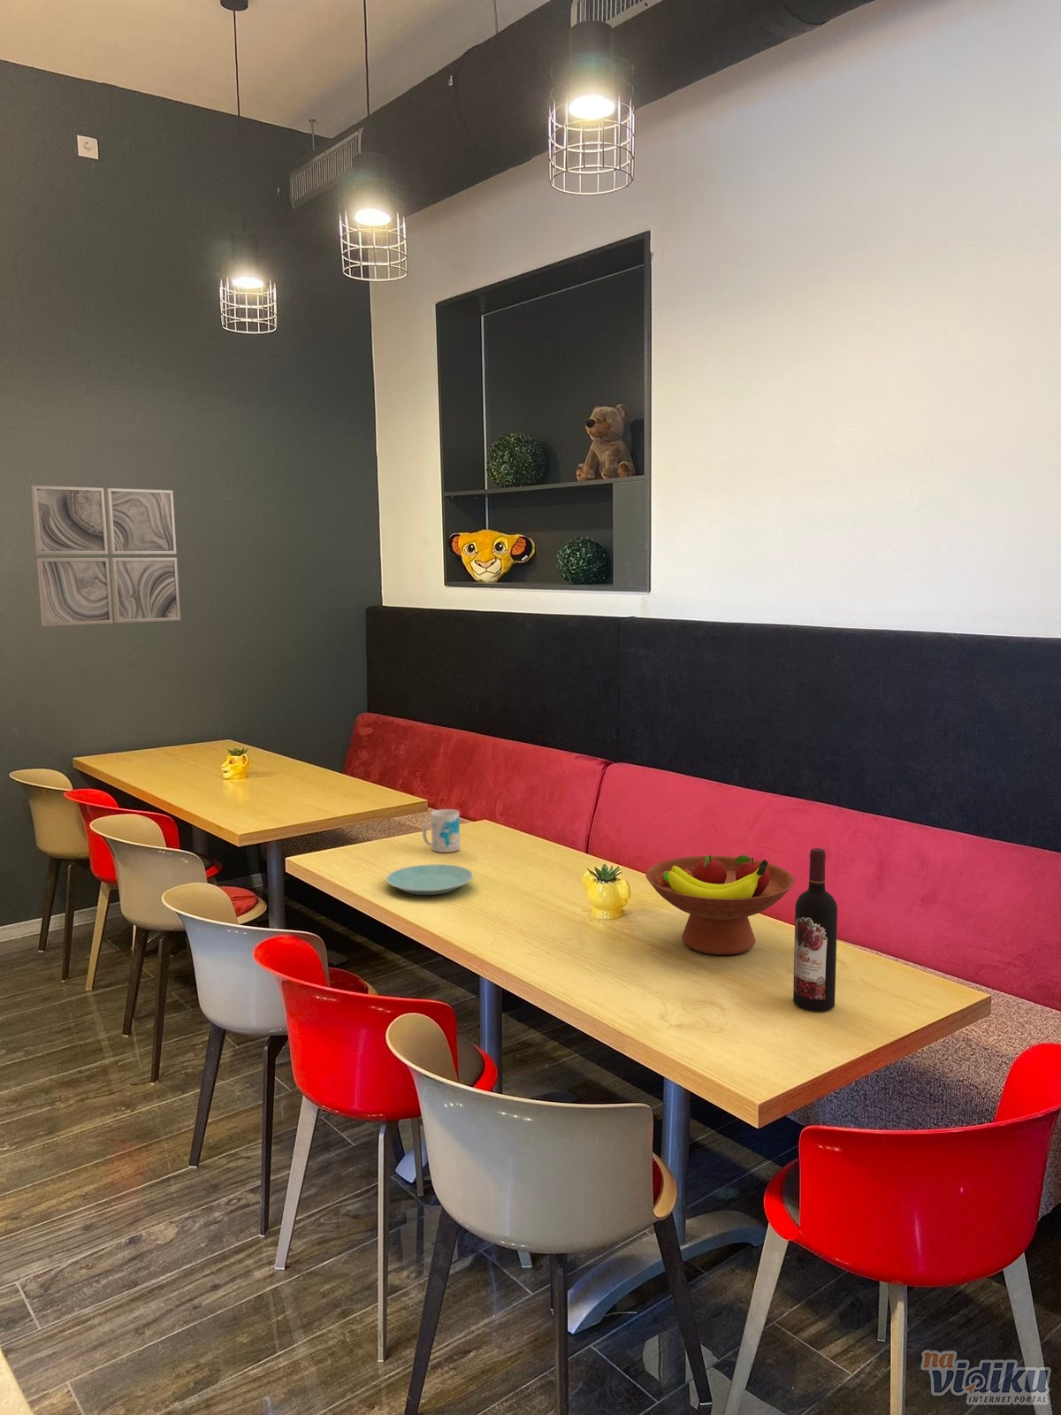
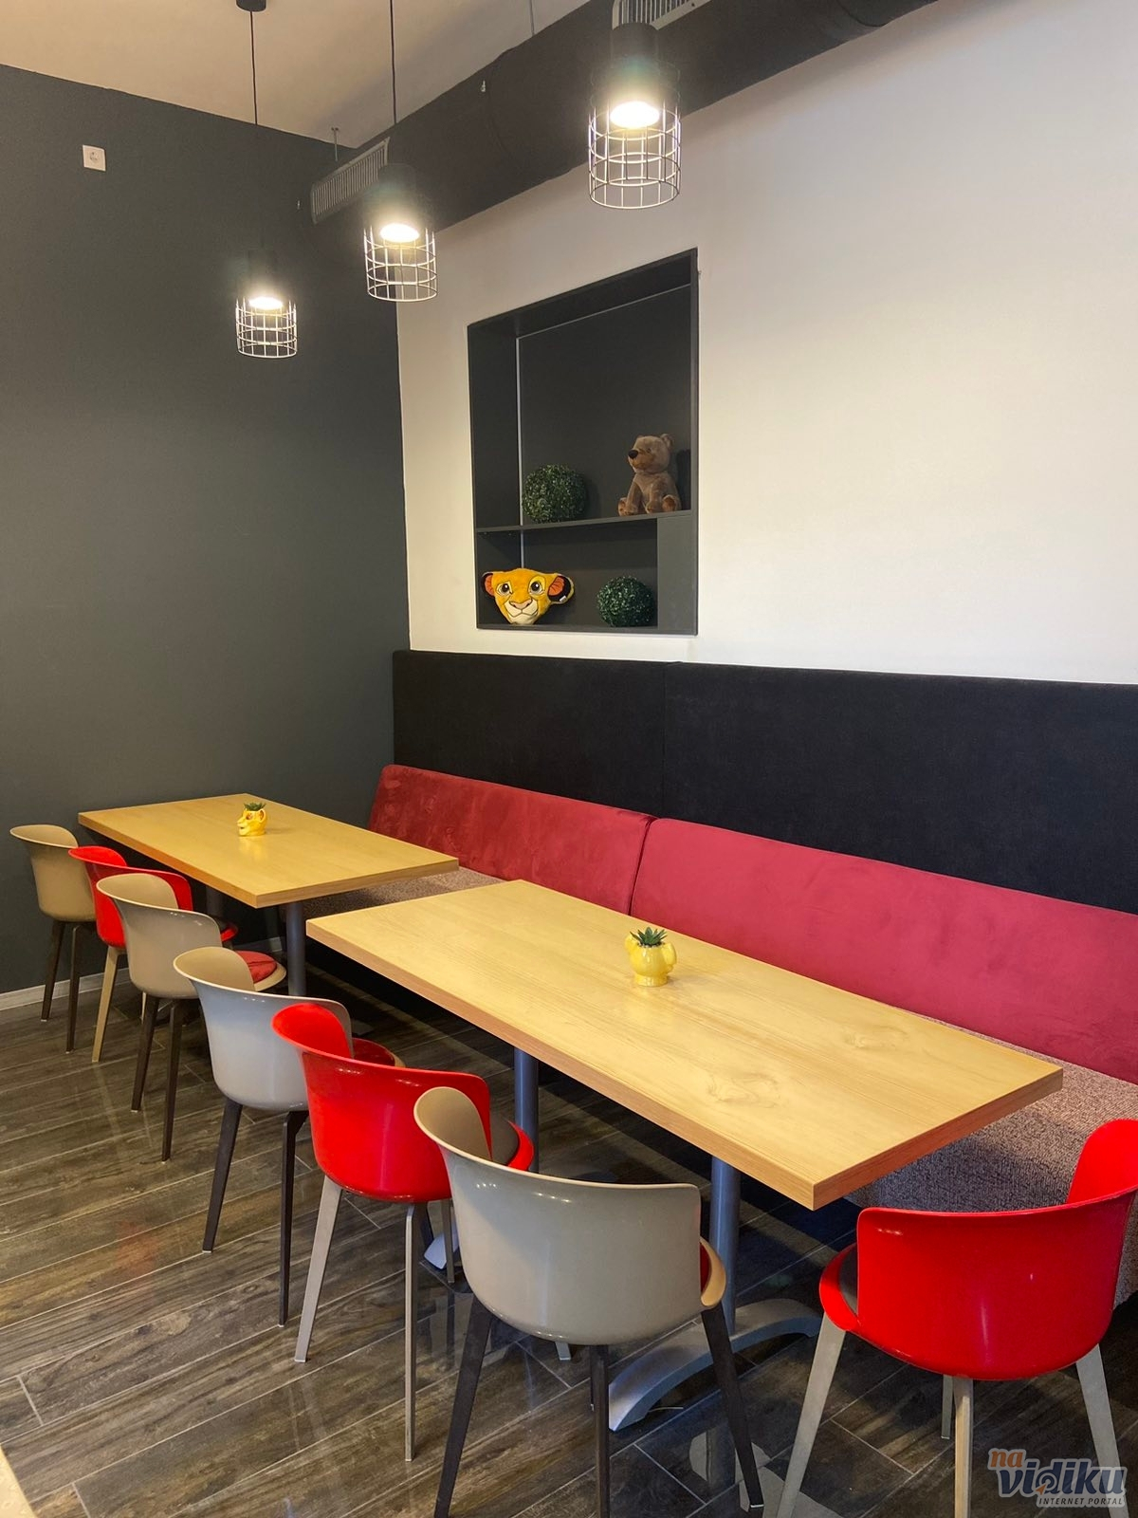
- mug [421,808,460,853]
- plate [386,863,474,896]
- wall art [30,485,182,627]
- wine bottle [792,847,838,1013]
- fruit bowl [644,853,796,956]
